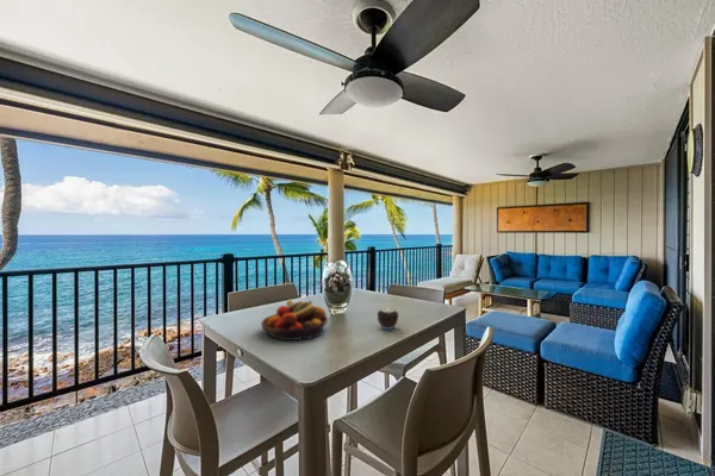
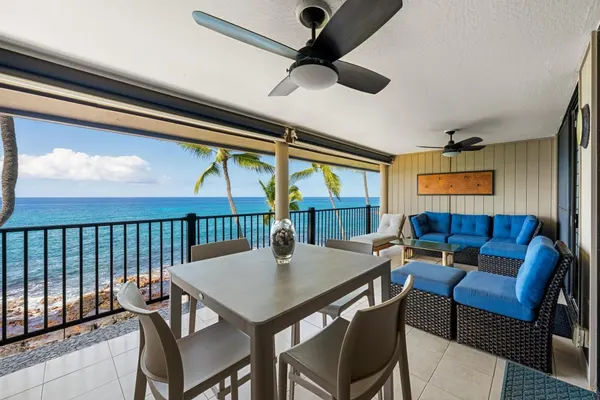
- candle [375,306,400,331]
- fruit bowl [260,299,330,342]
